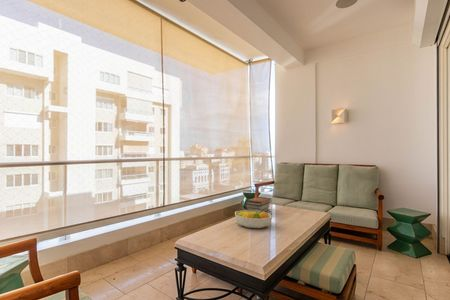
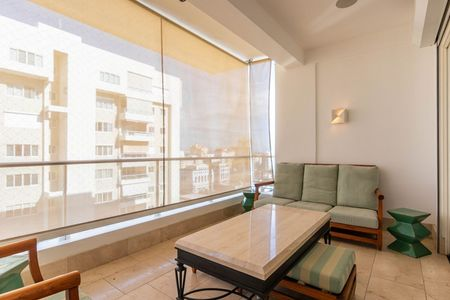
- fruit bowl [234,209,273,229]
- book stack [243,196,272,213]
